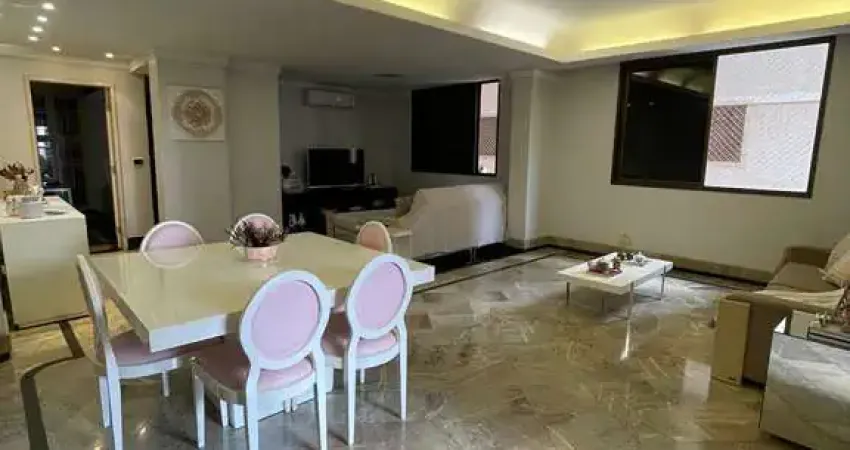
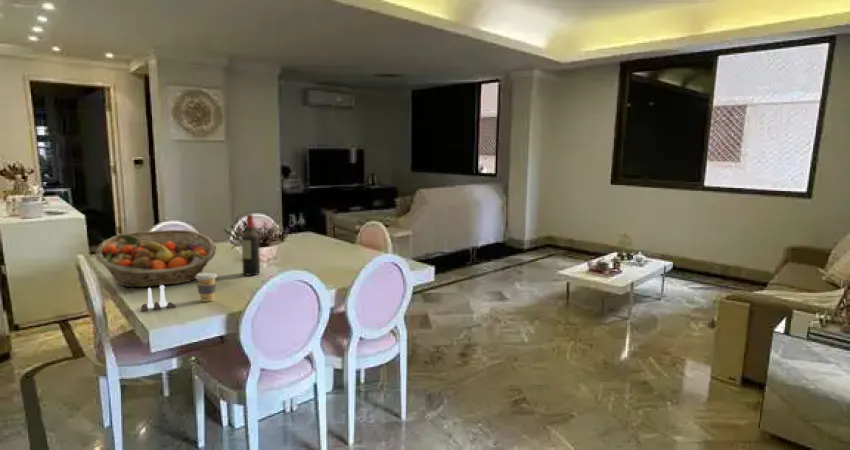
+ salt and pepper shaker set [140,285,177,312]
+ wine bottle [241,213,261,277]
+ coffee cup [195,271,218,303]
+ fruit basket [95,229,217,288]
